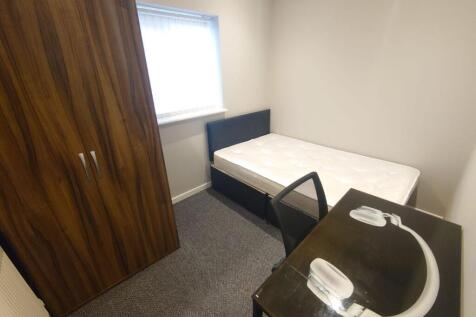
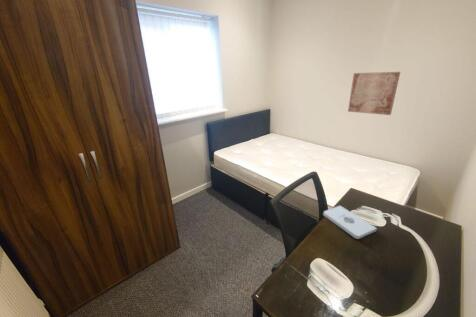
+ notepad [322,205,378,240]
+ wall art [347,71,401,116]
